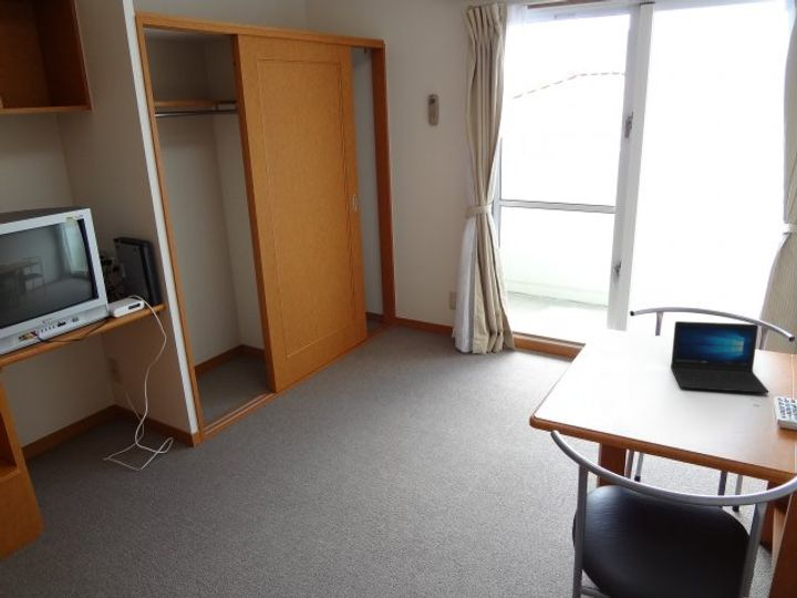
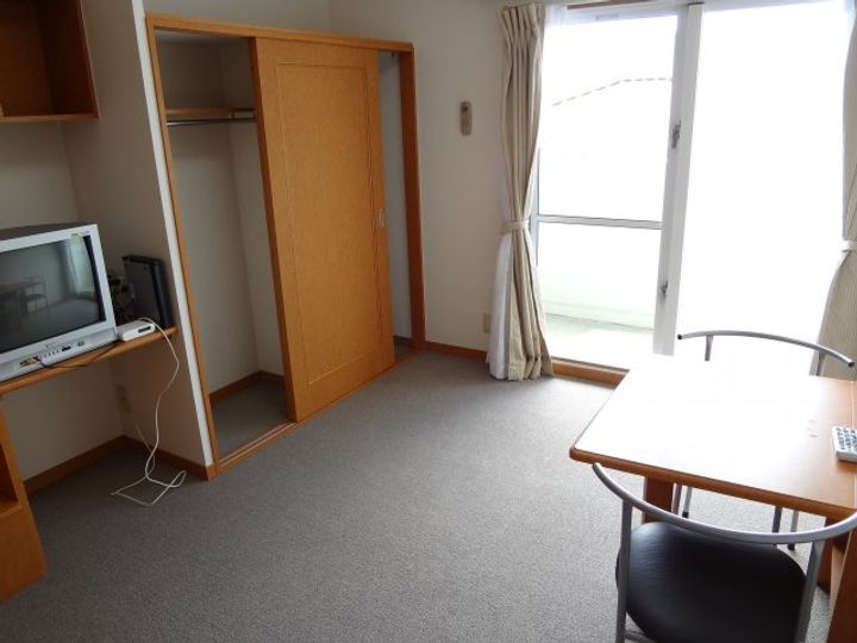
- laptop [670,320,770,394]
